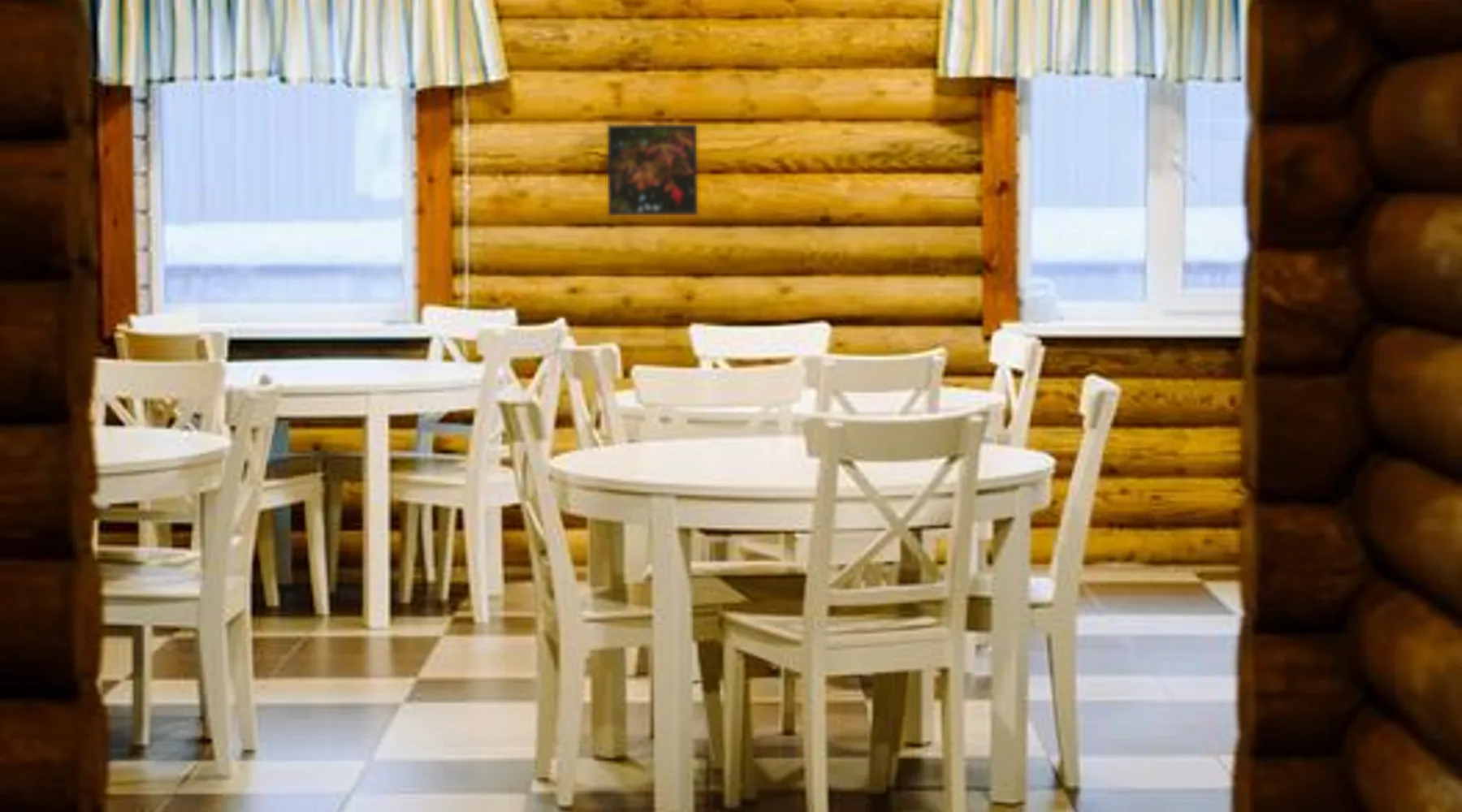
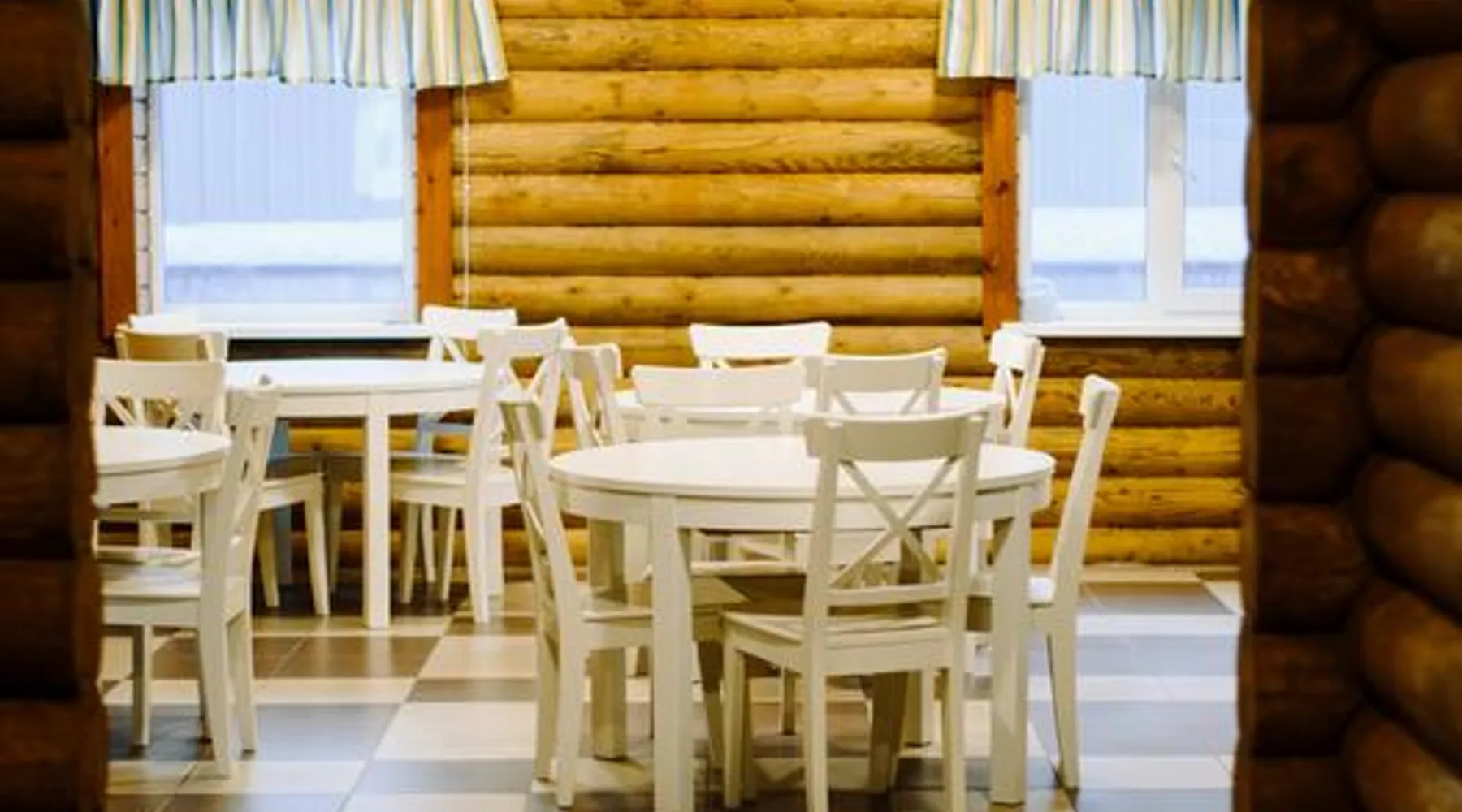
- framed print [607,123,699,216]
